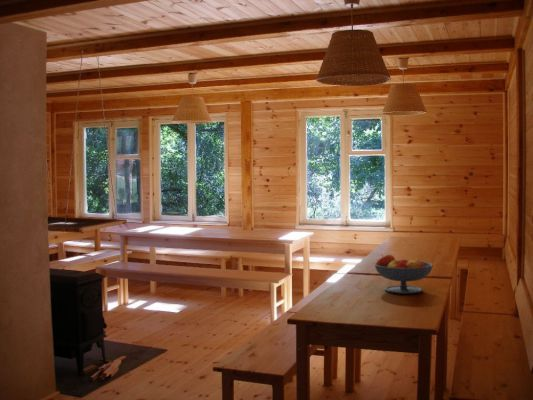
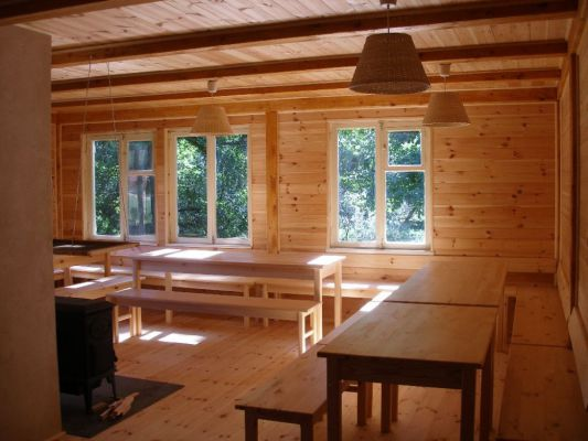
- fruit bowl [373,253,434,295]
